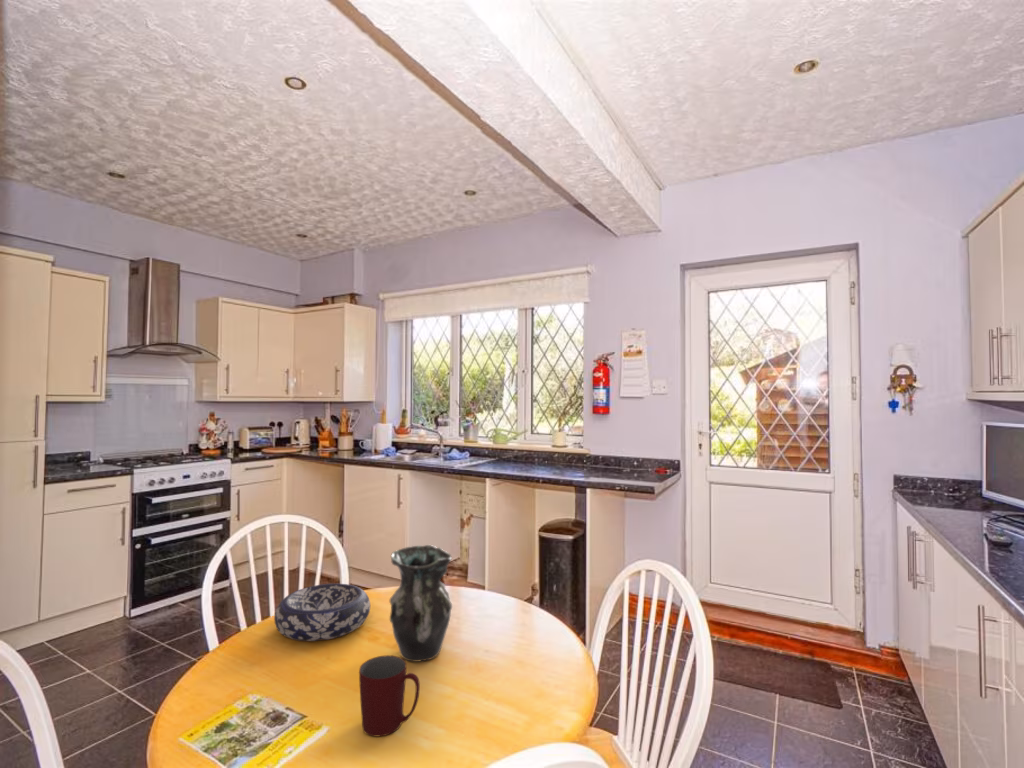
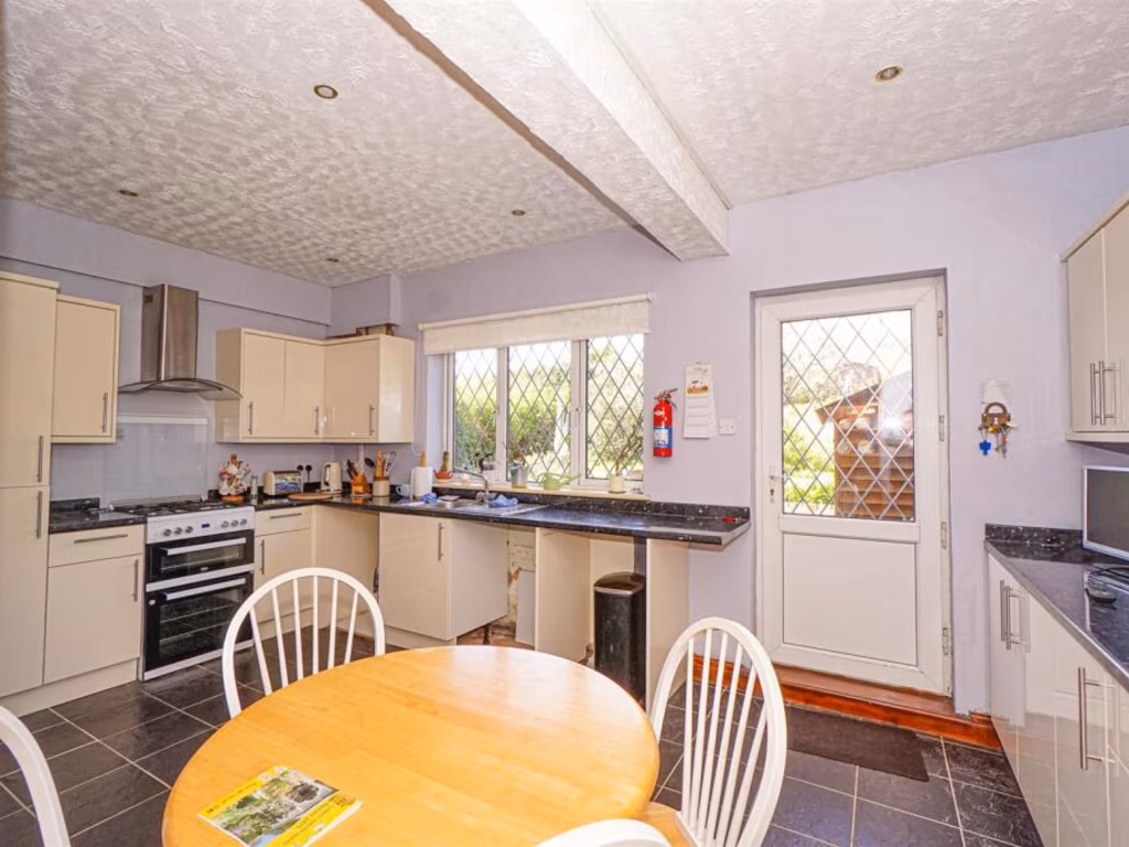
- vase [389,544,453,663]
- mug [358,654,421,737]
- decorative bowl [273,583,371,642]
